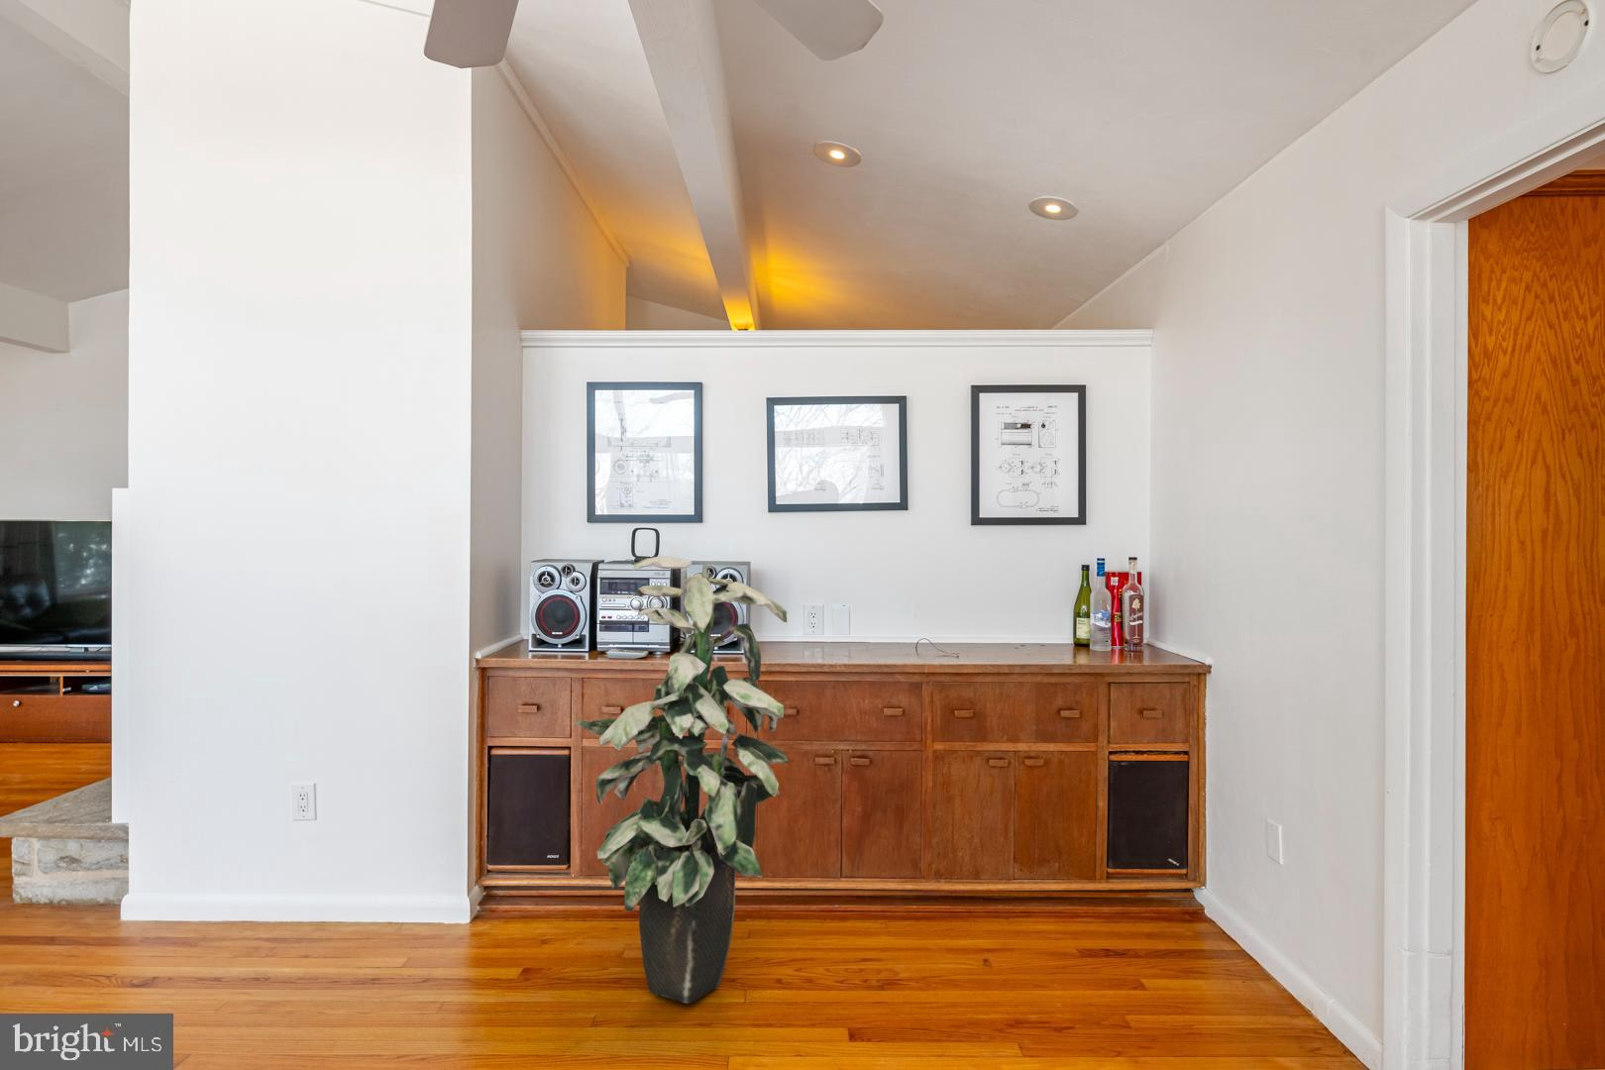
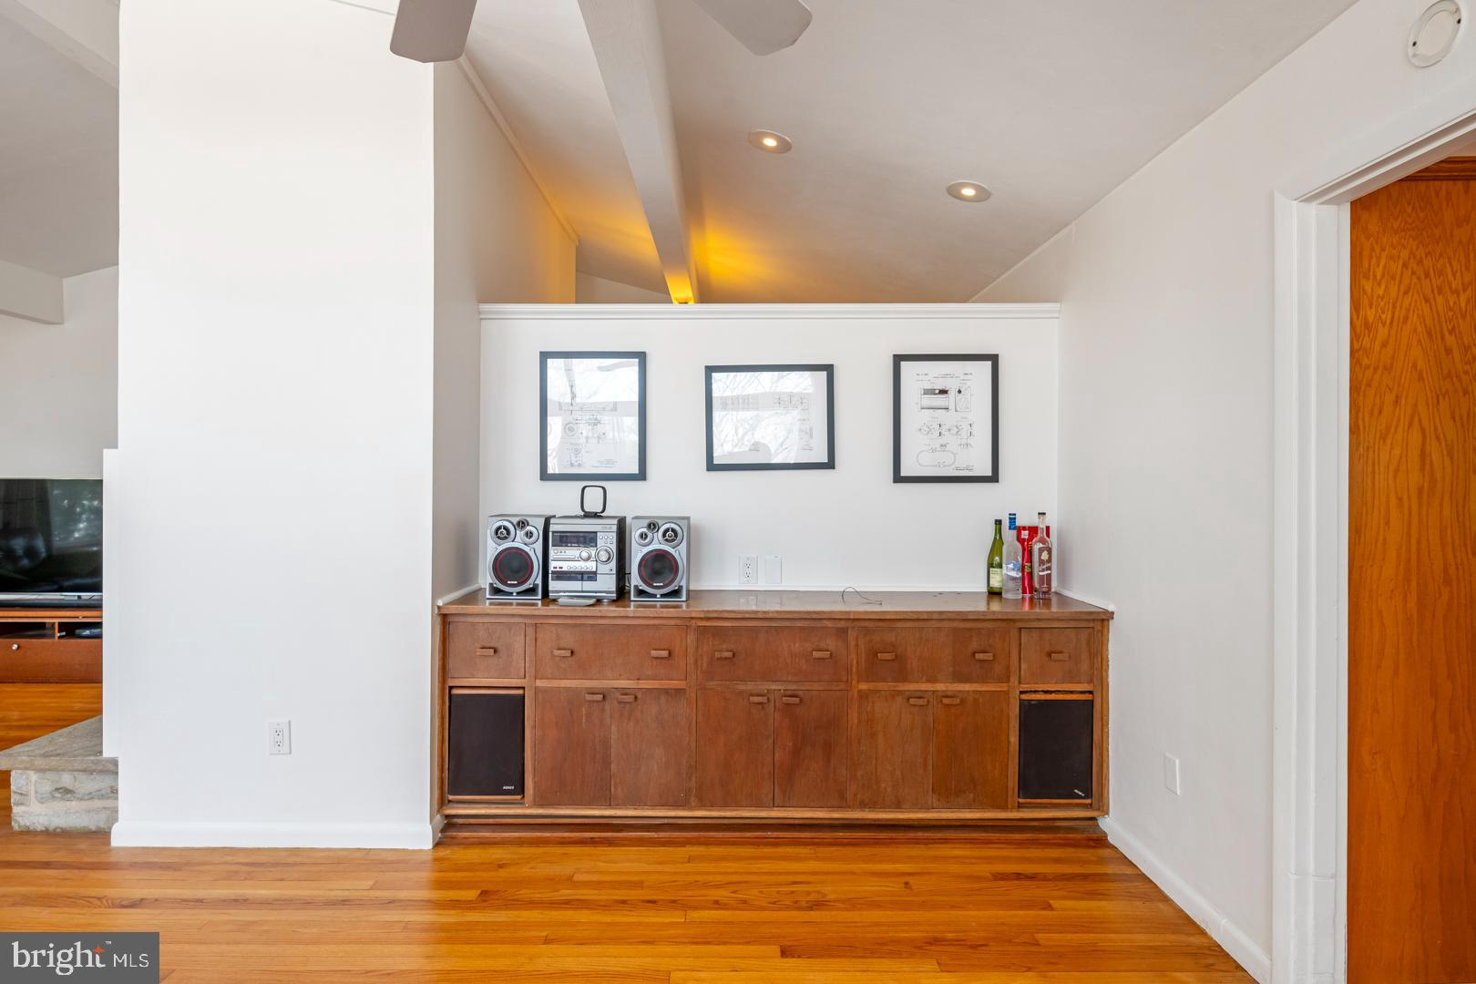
- indoor plant [573,555,791,1004]
